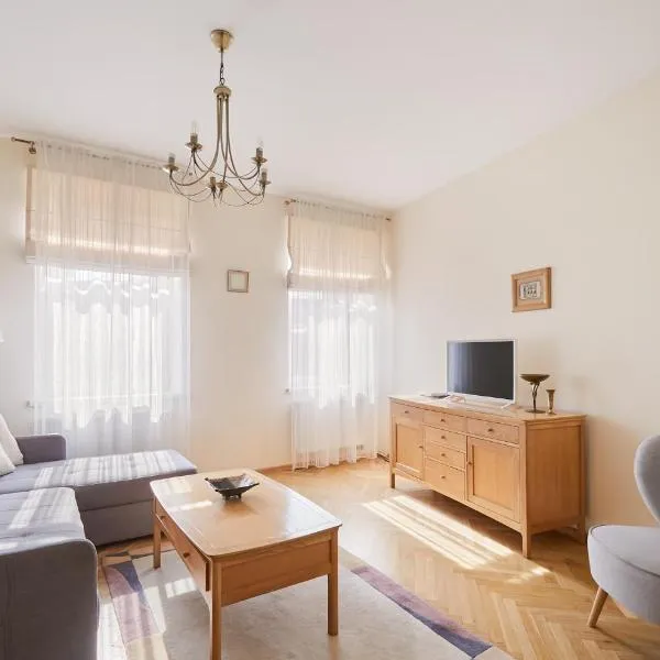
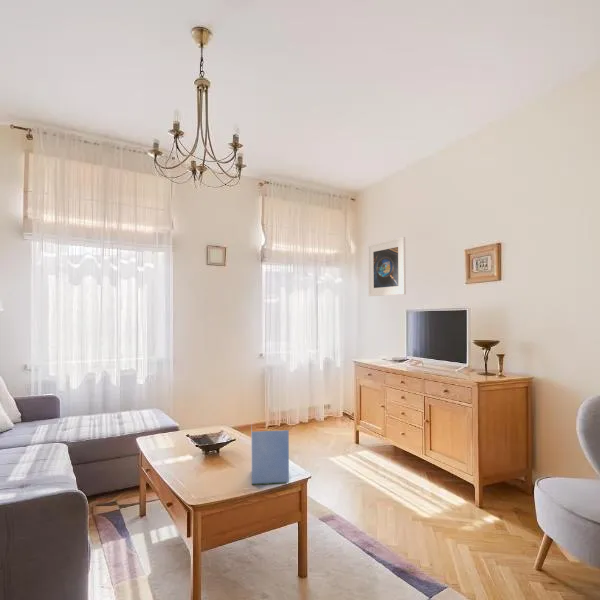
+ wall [250,421,290,486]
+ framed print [367,236,407,297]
